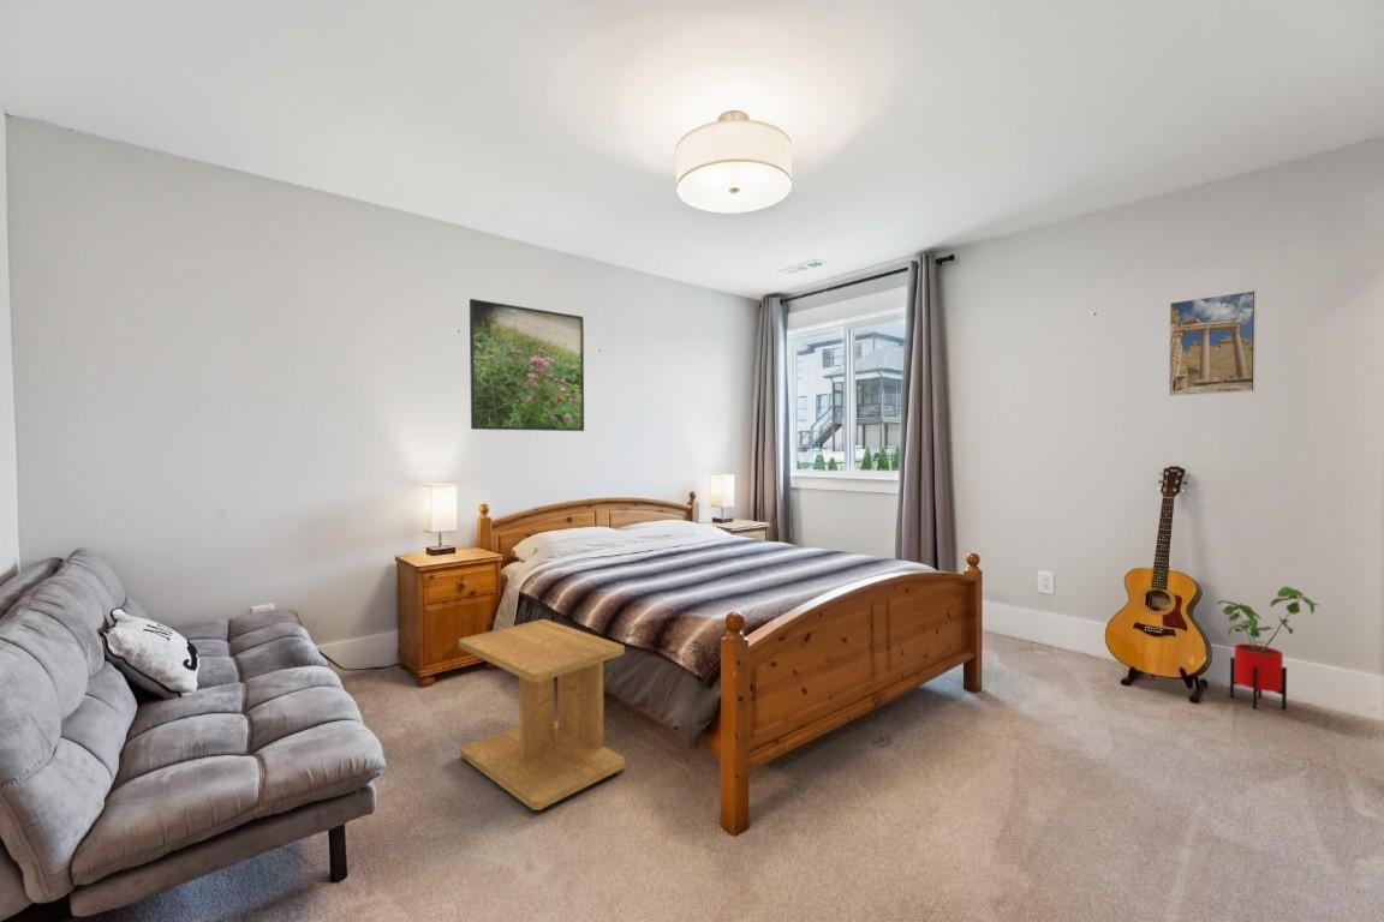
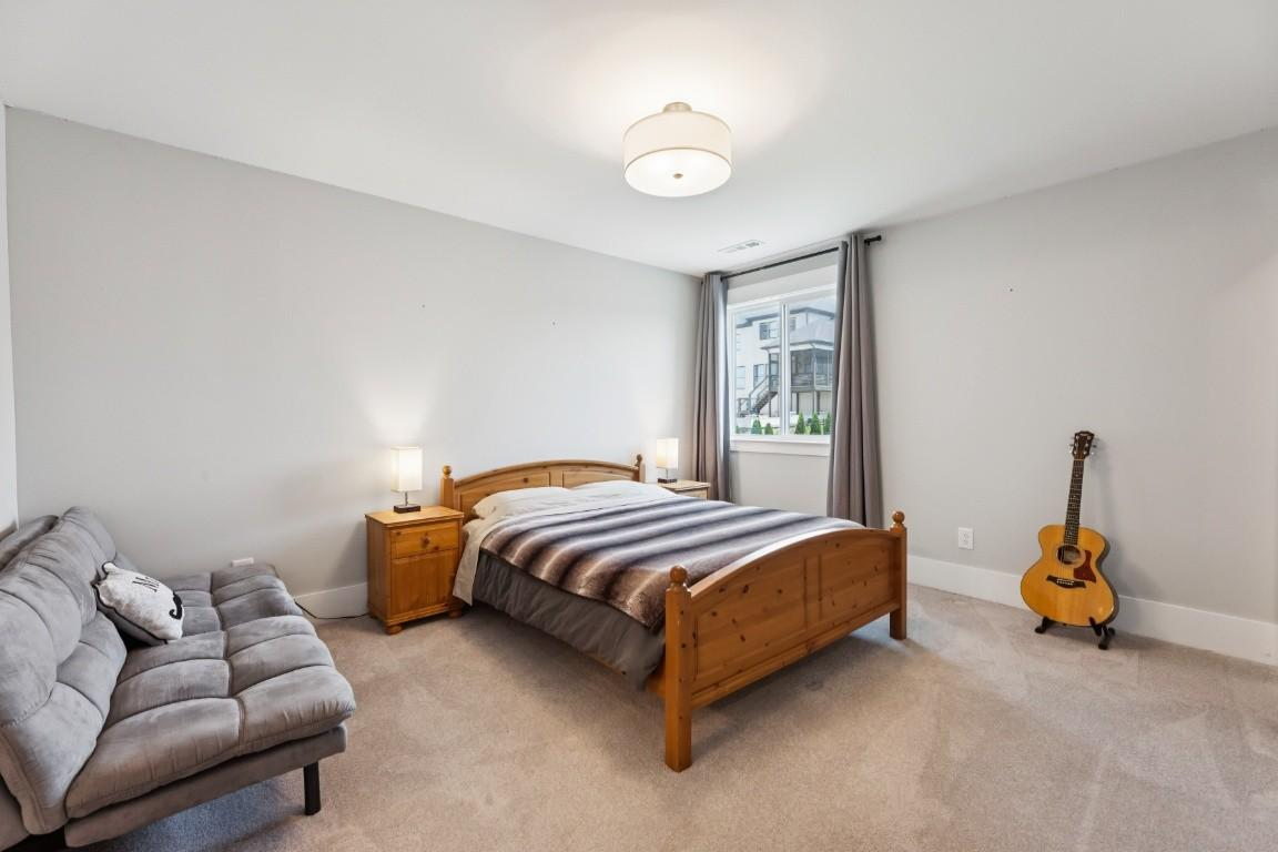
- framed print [469,298,585,432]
- house plant [1216,586,1320,711]
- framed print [1168,289,1258,397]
- side table [458,618,626,812]
